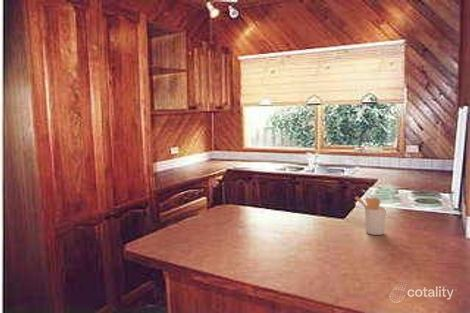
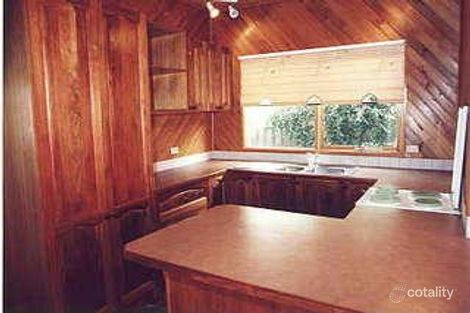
- utensil holder [354,195,387,236]
